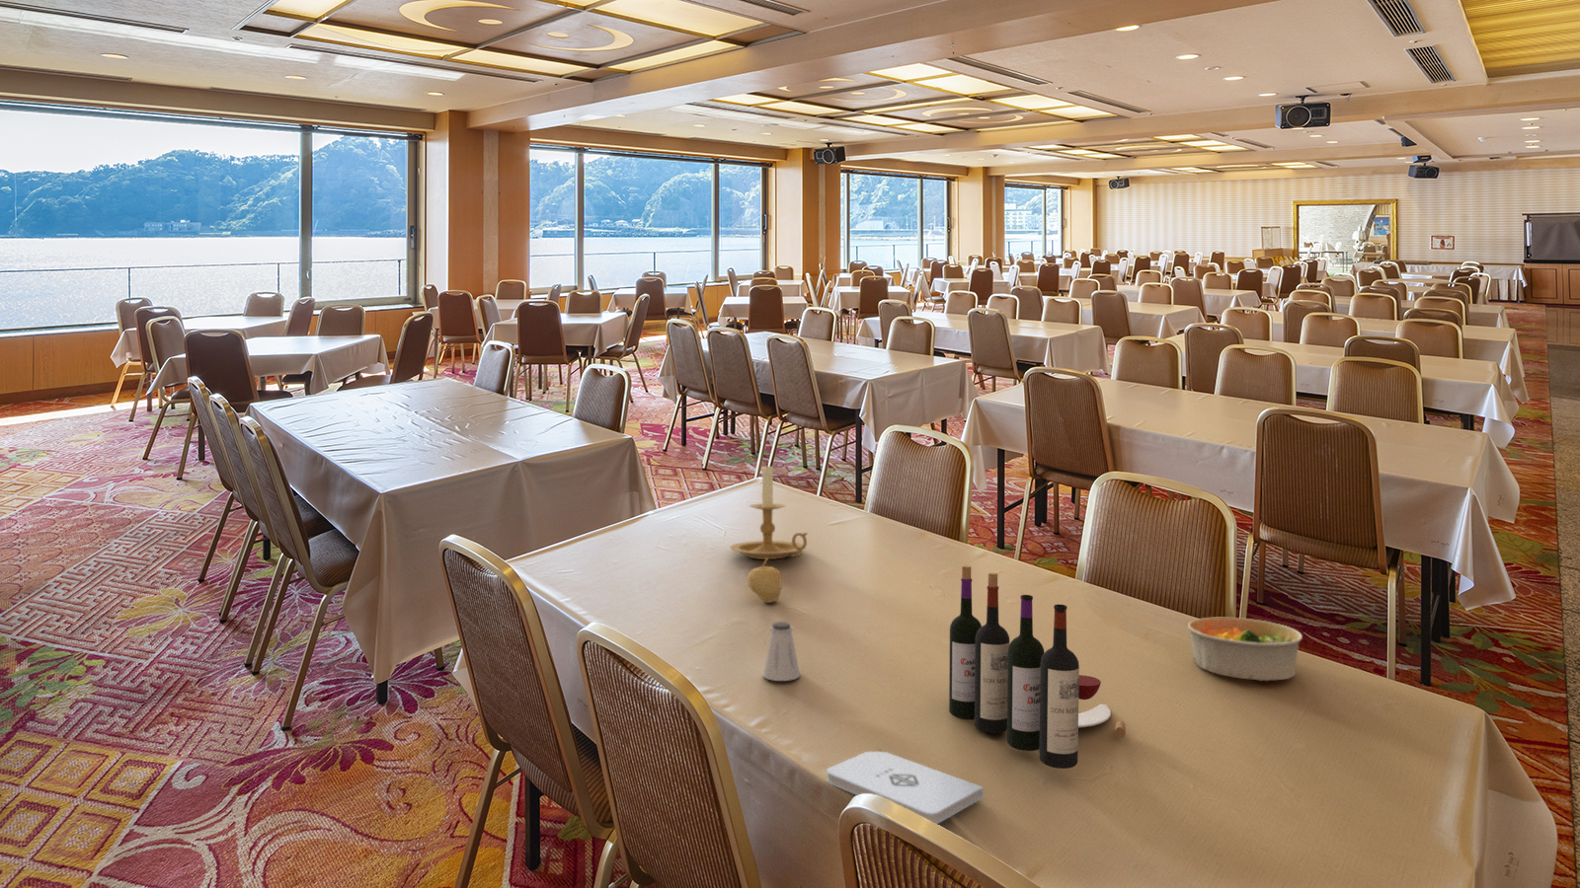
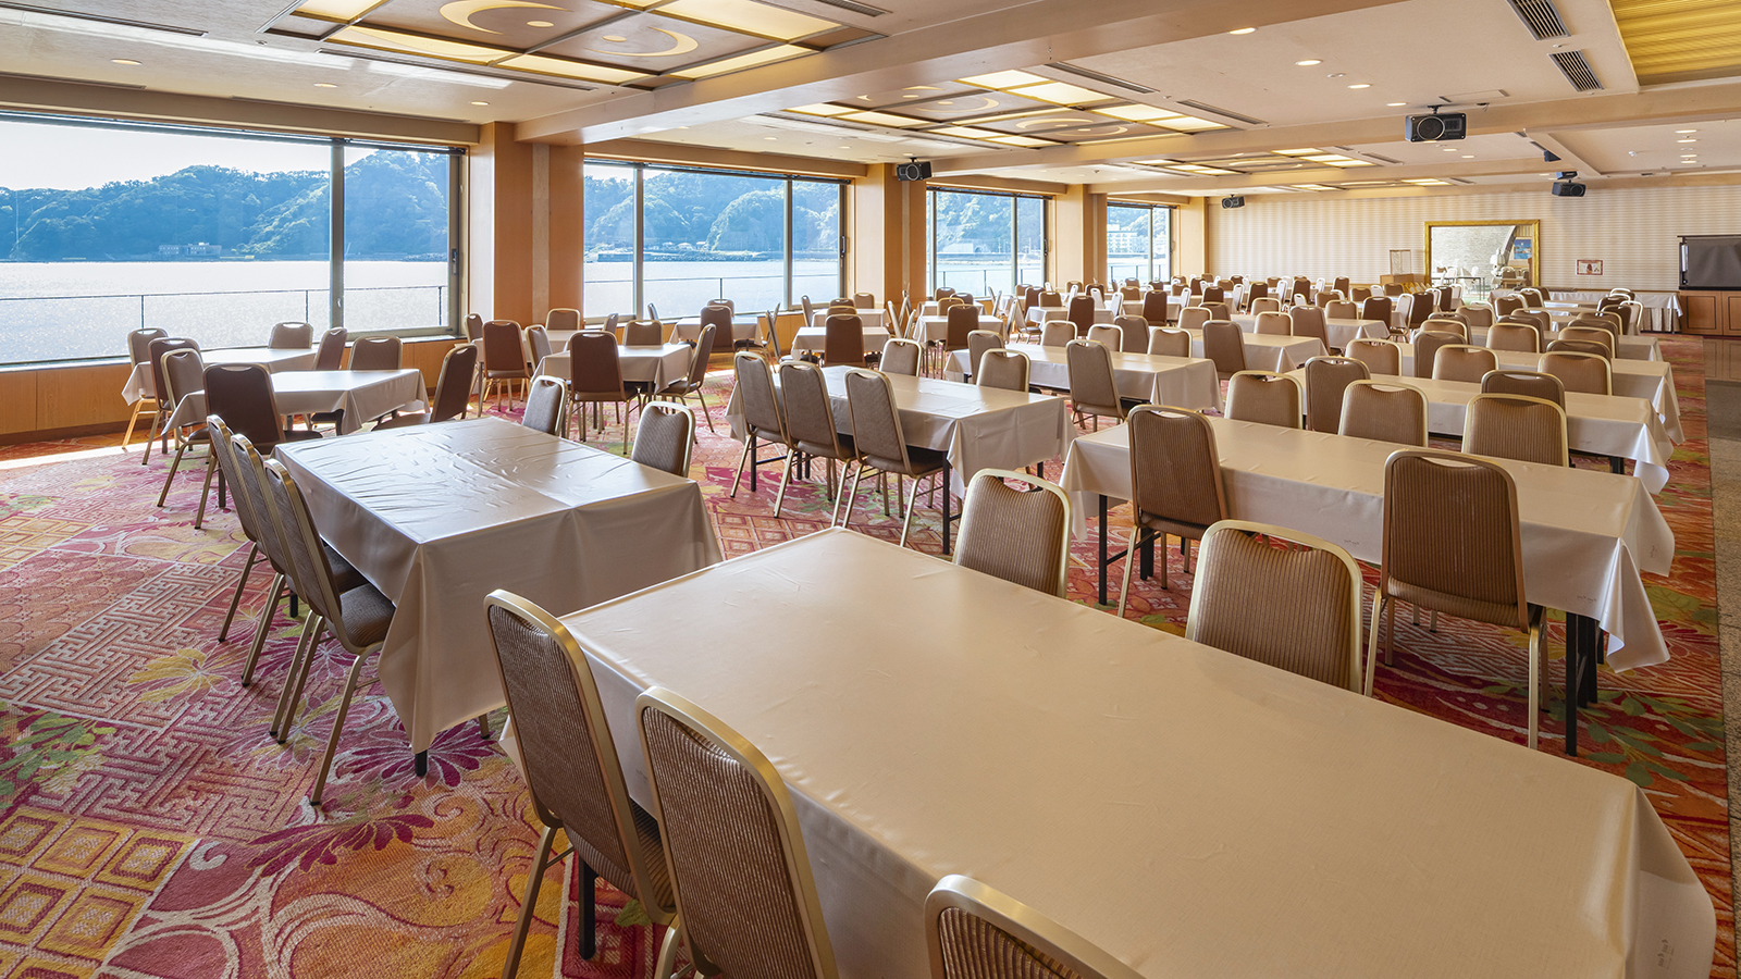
- wine bottle [948,565,1126,770]
- candle holder [729,462,808,561]
- bowl [1187,617,1303,682]
- fruit [747,557,783,604]
- notepad [826,751,984,825]
- saltshaker [763,620,801,682]
